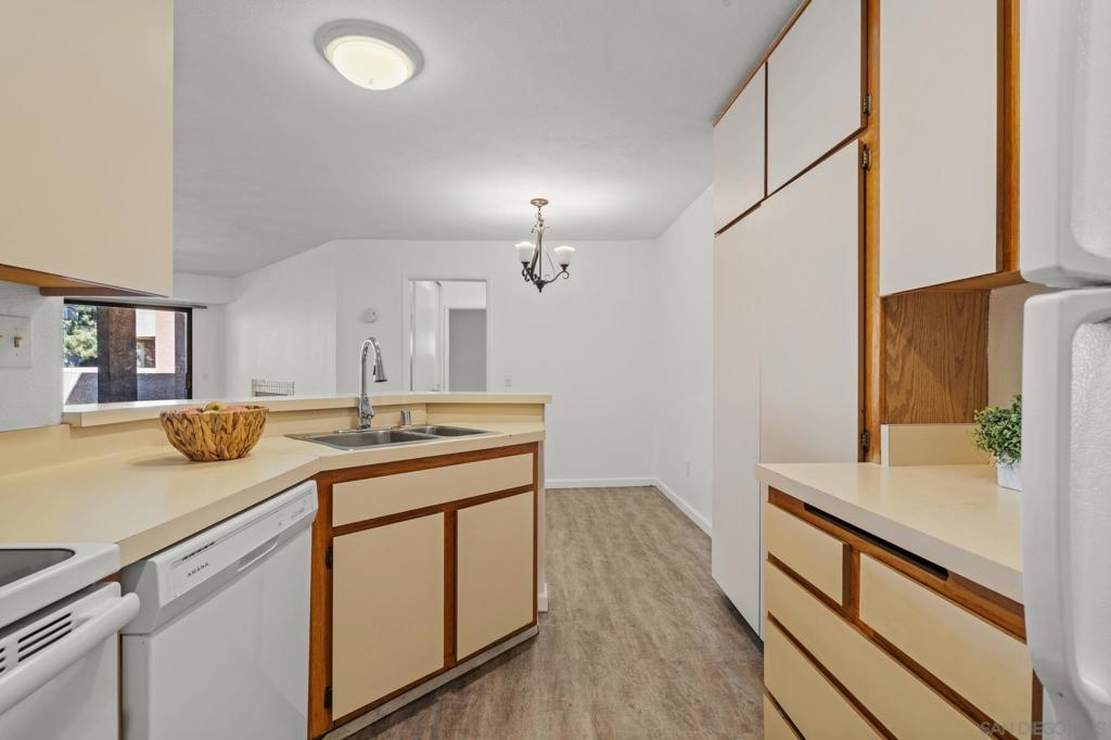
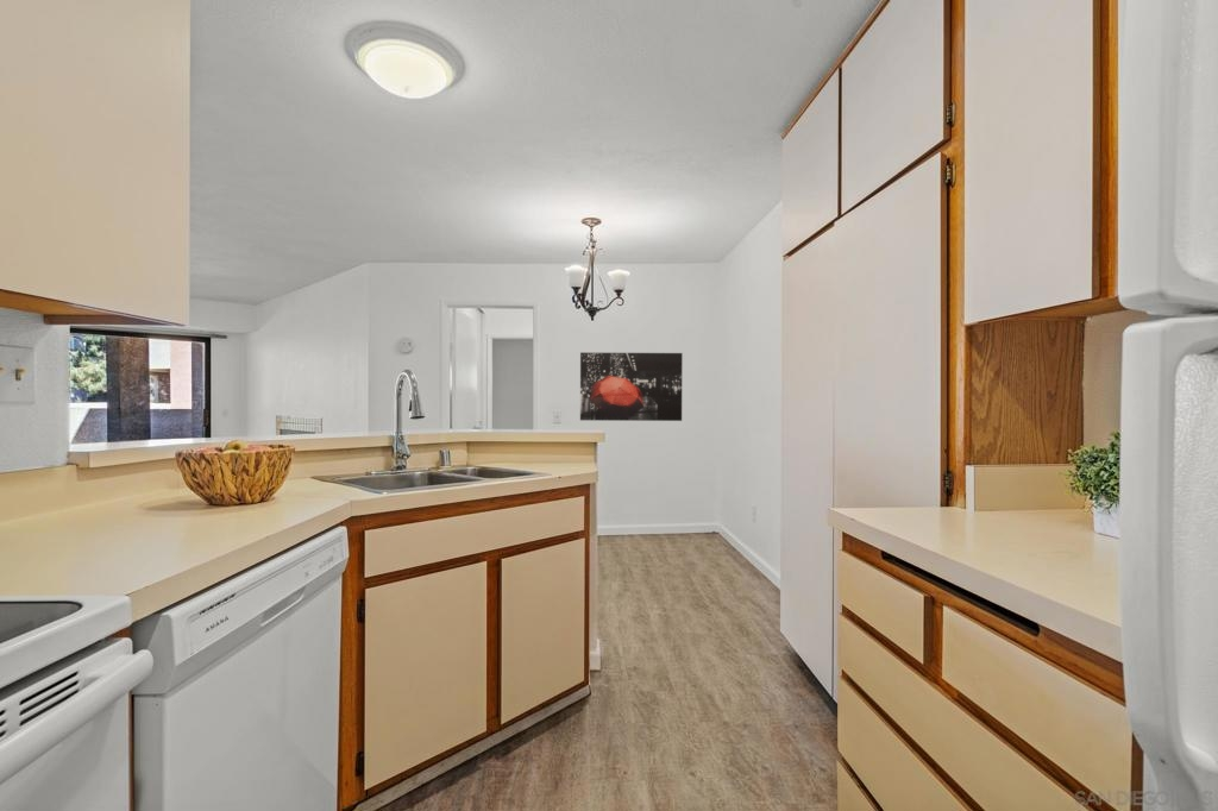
+ wall art [579,351,684,422]
